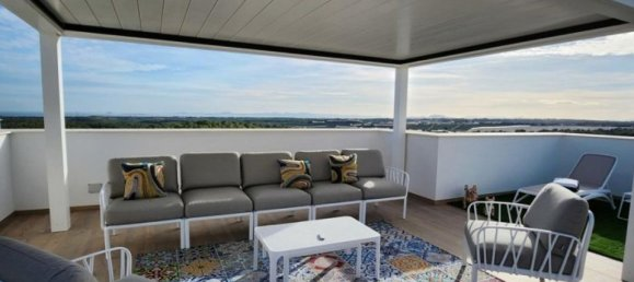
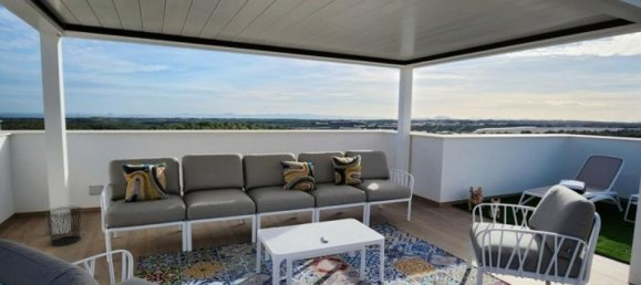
+ waste bin [44,205,84,246]
